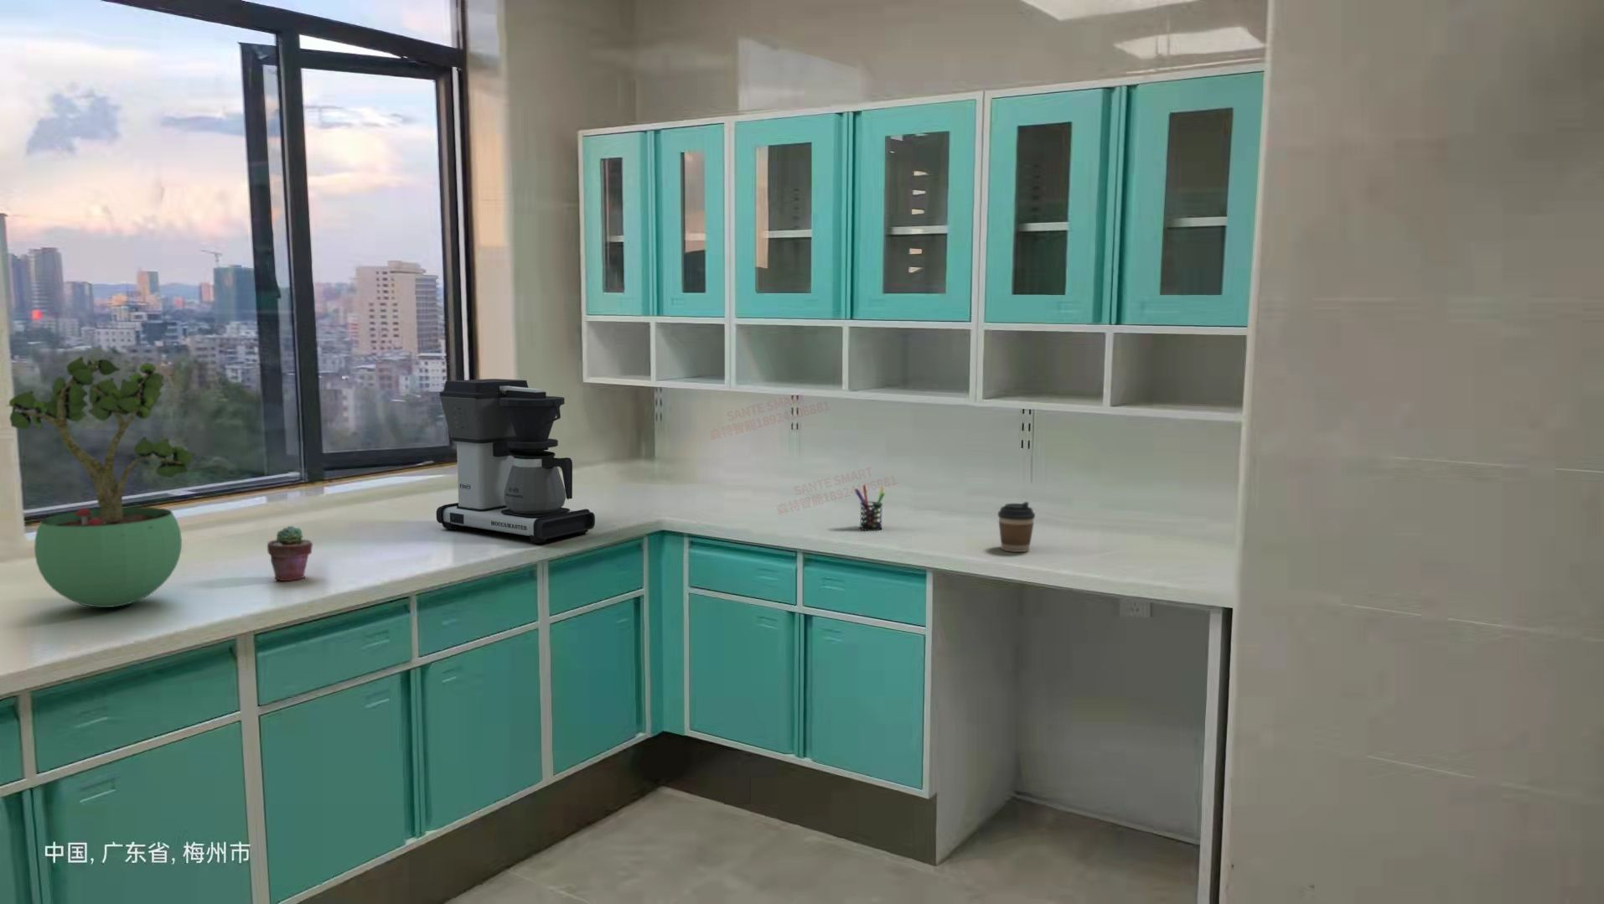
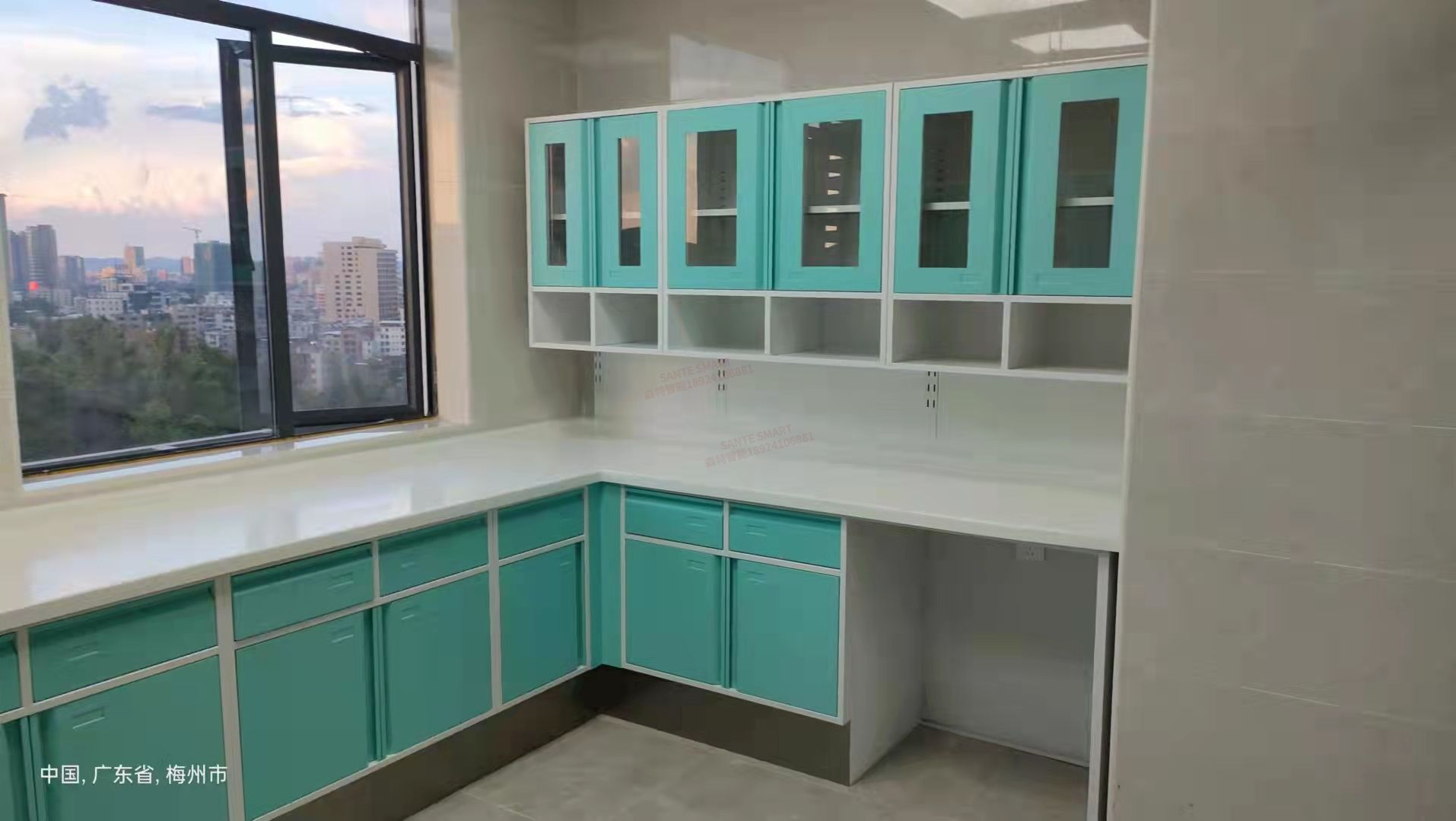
- pen holder [854,484,886,532]
- coffee maker [436,378,596,544]
- potted succulent [267,525,314,584]
- potted plant [6,356,196,608]
- coffee cup [997,501,1036,553]
